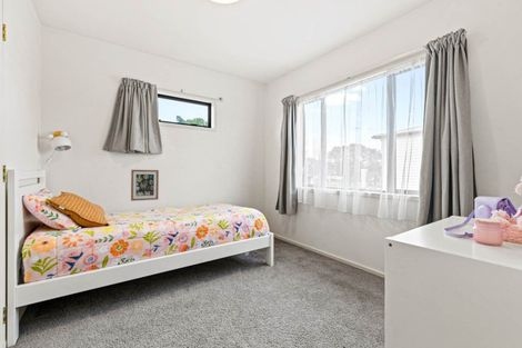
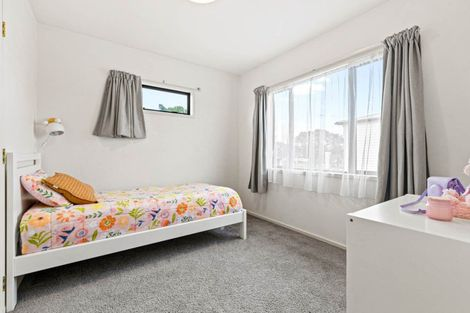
- wall art [130,169,160,202]
